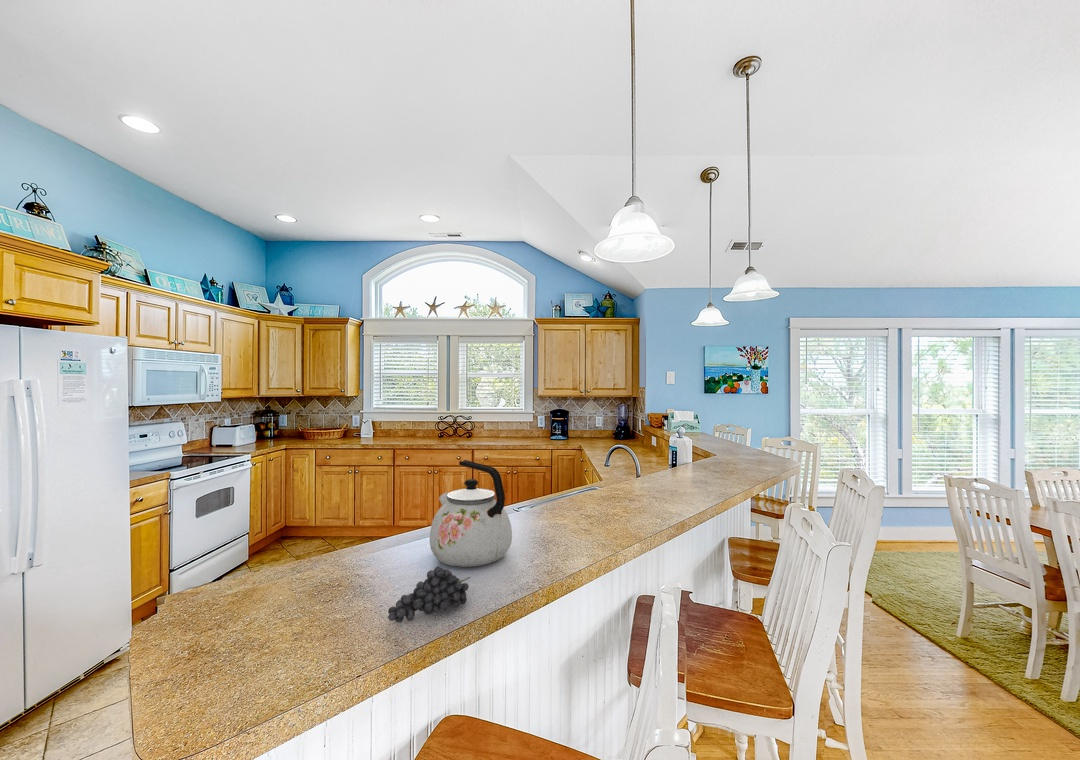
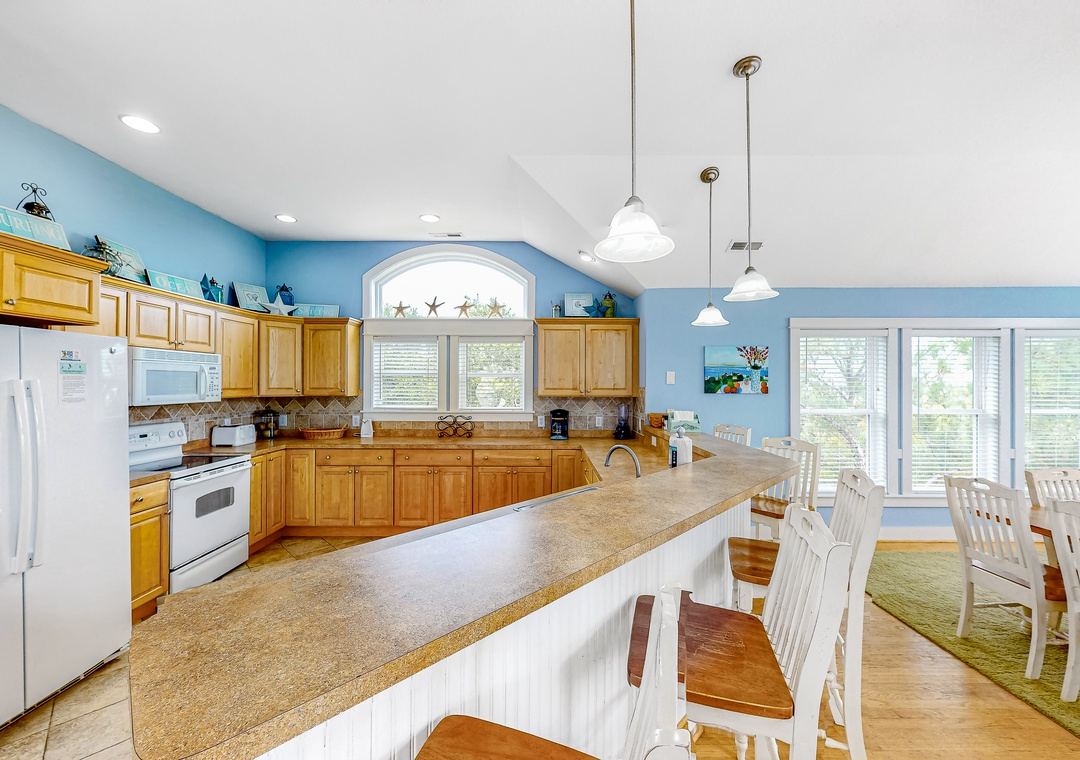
- kettle [429,459,513,568]
- fruit [387,565,471,624]
